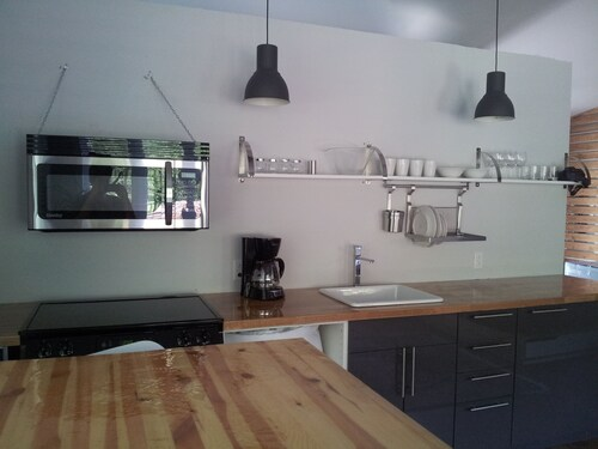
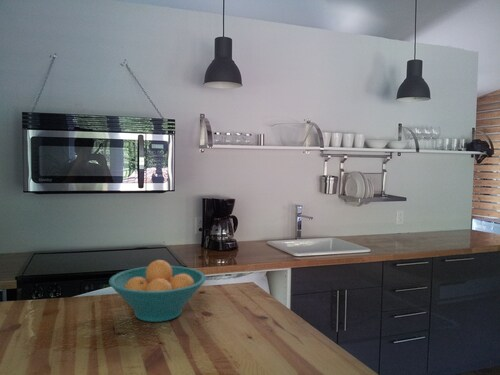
+ fruit bowl [108,259,207,323]
